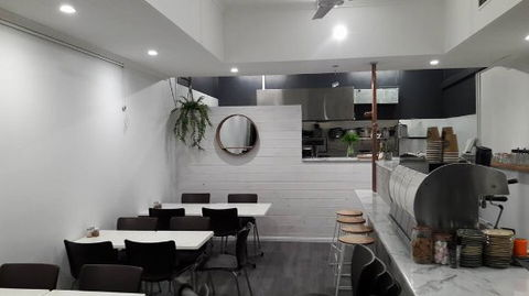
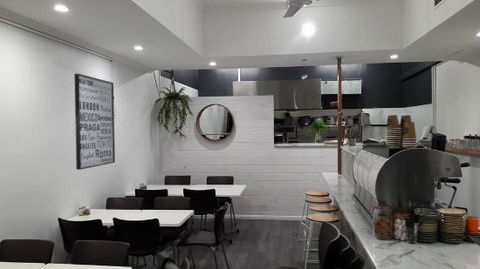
+ wall art [73,73,116,171]
